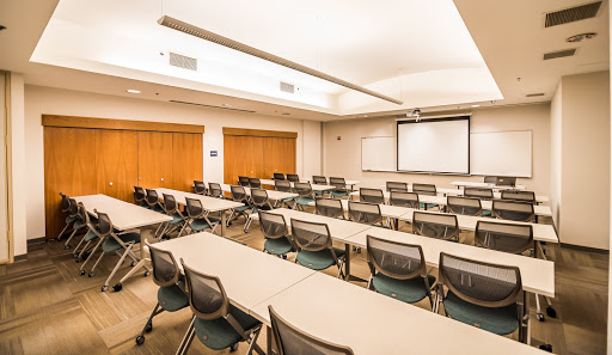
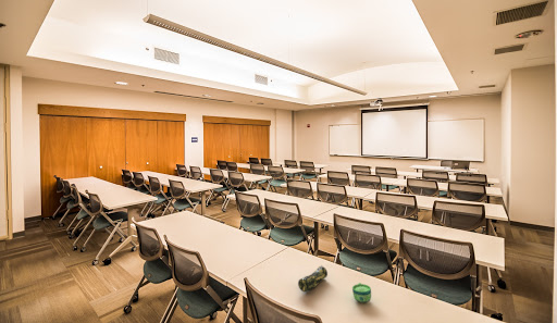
+ cup [351,282,372,305]
+ pencil case [297,264,329,293]
